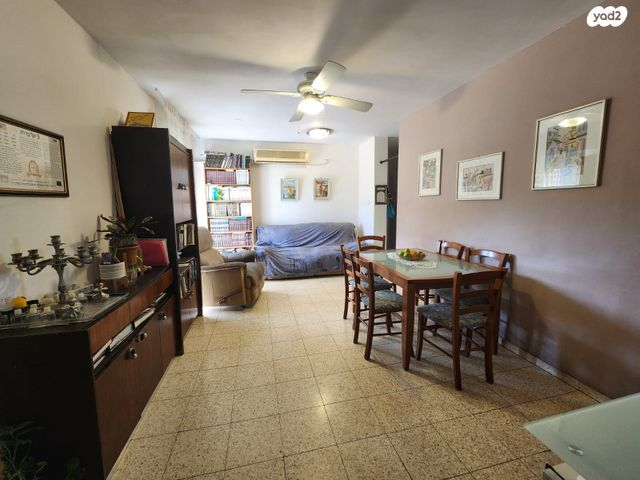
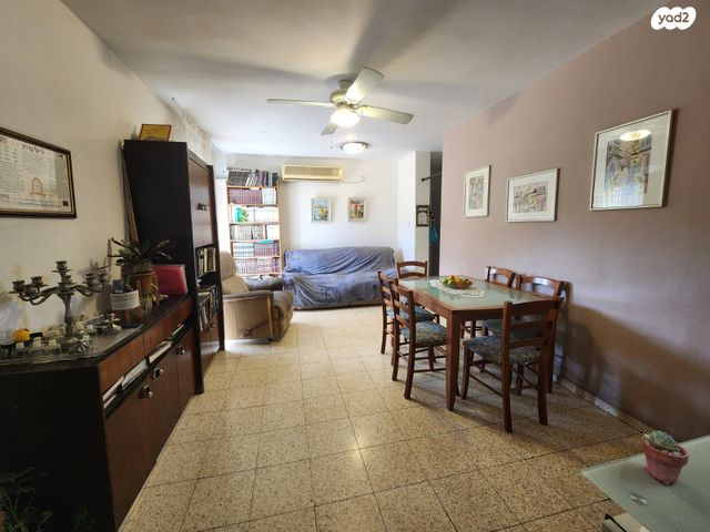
+ potted succulent [640,429,690,485]
